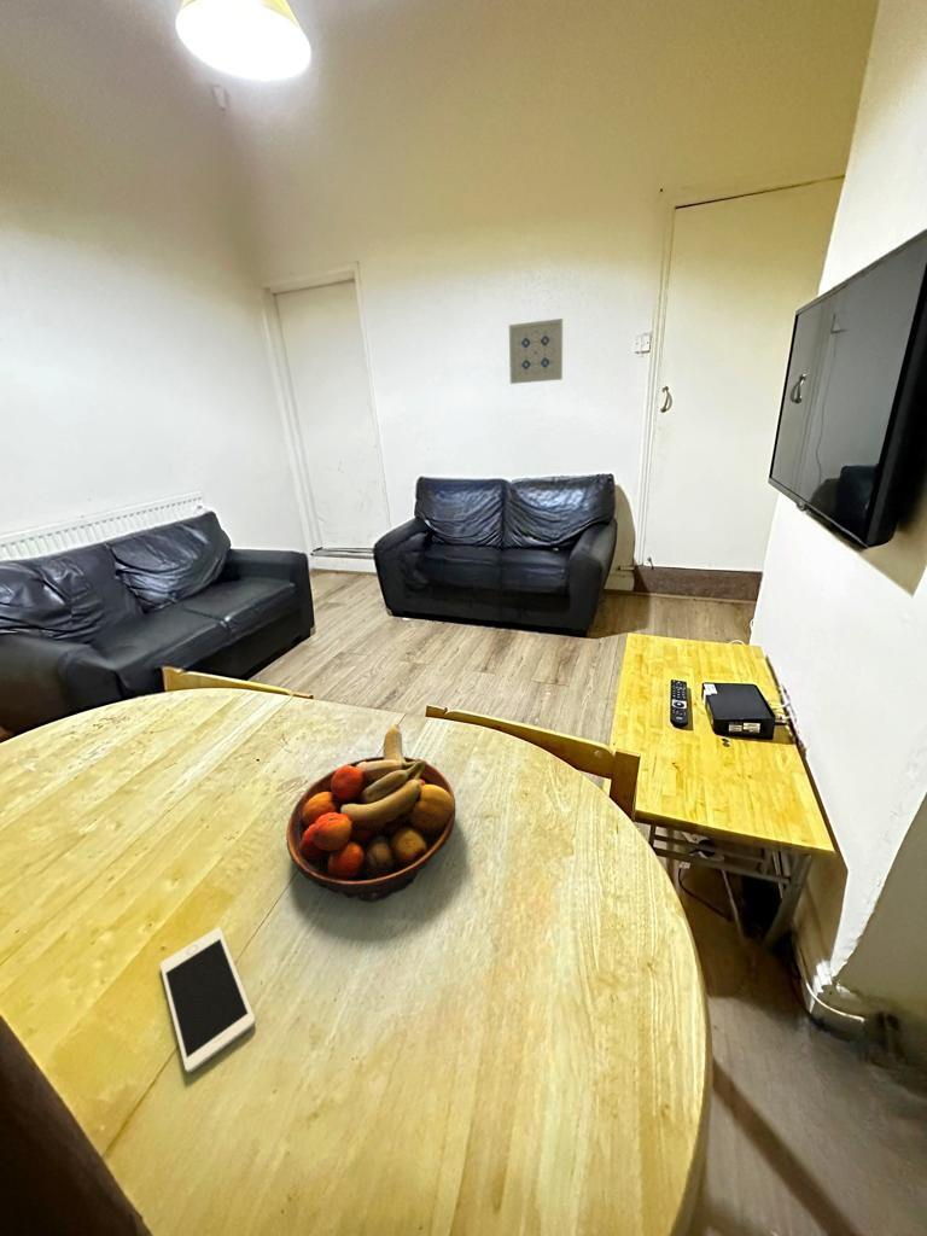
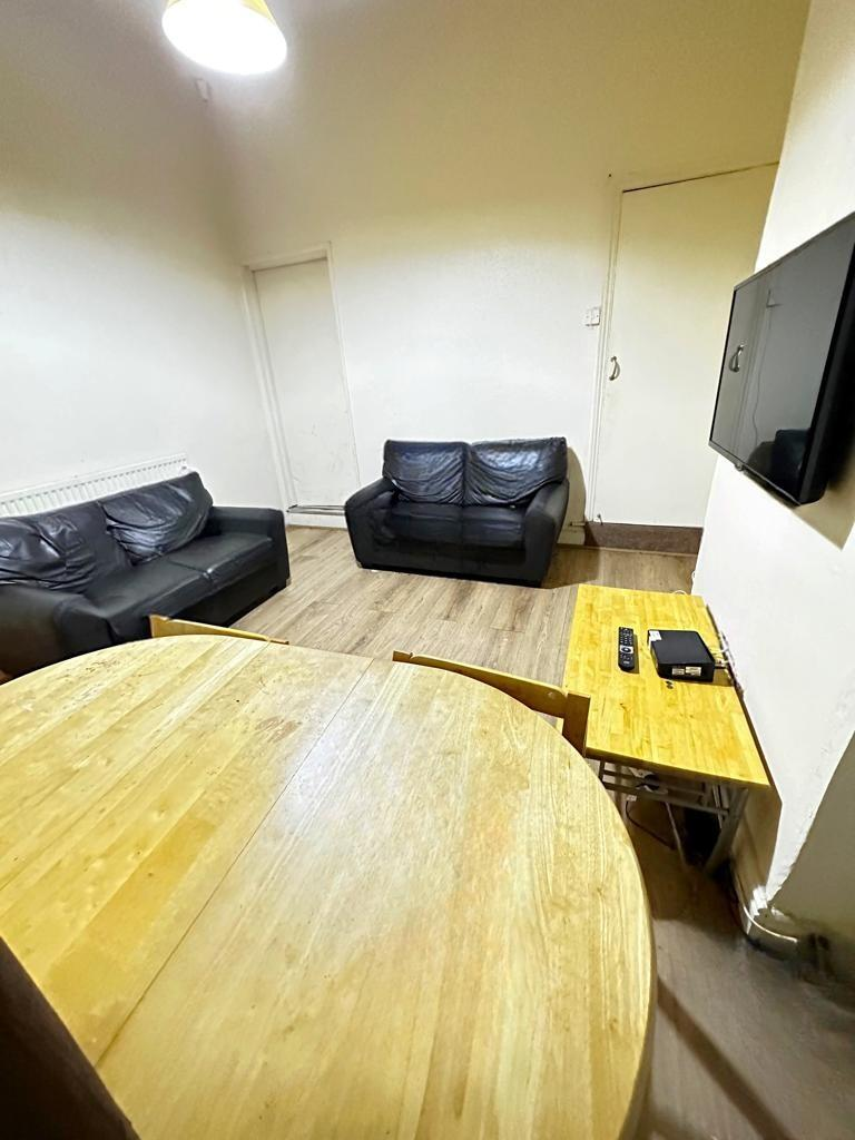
- wall art [508,317,565,385]
- cell phone [159,926,257,1074]
- fruit bowl [285,723,456,903]
